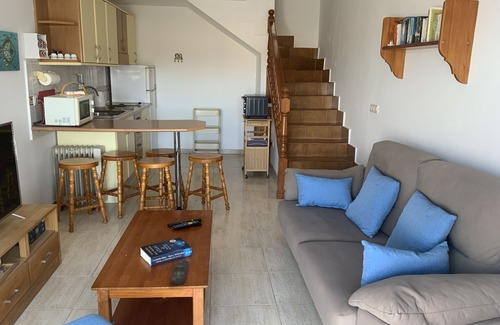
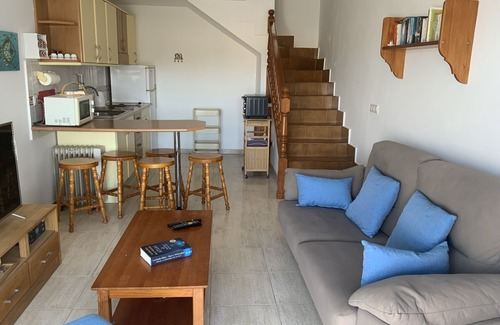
- remote control [169,259,189,285]
